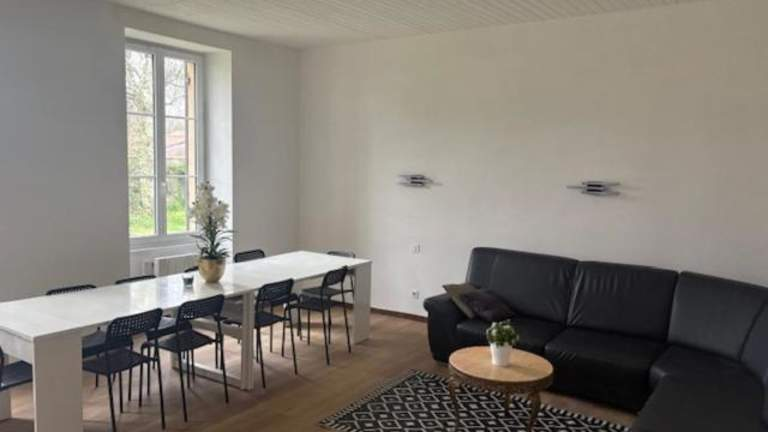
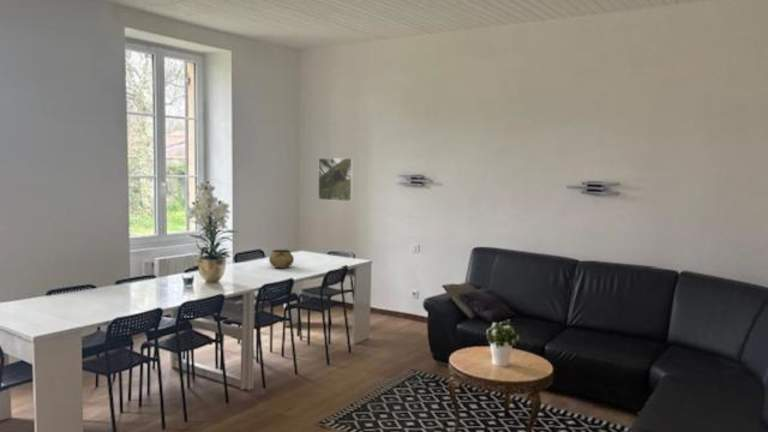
+ decorative bowl [268,249,295,269]
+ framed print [317,157,354,202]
